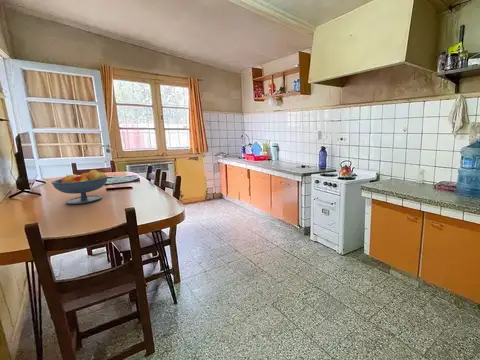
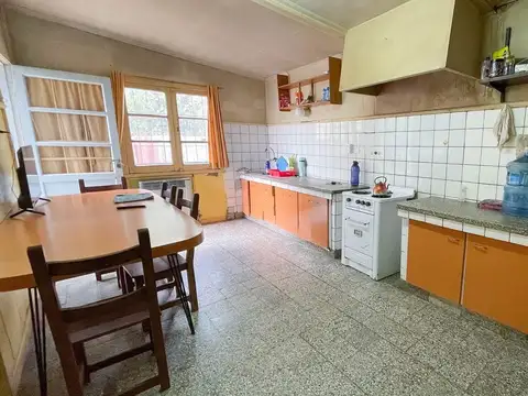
- fruit bowl [50,169,109,205]
